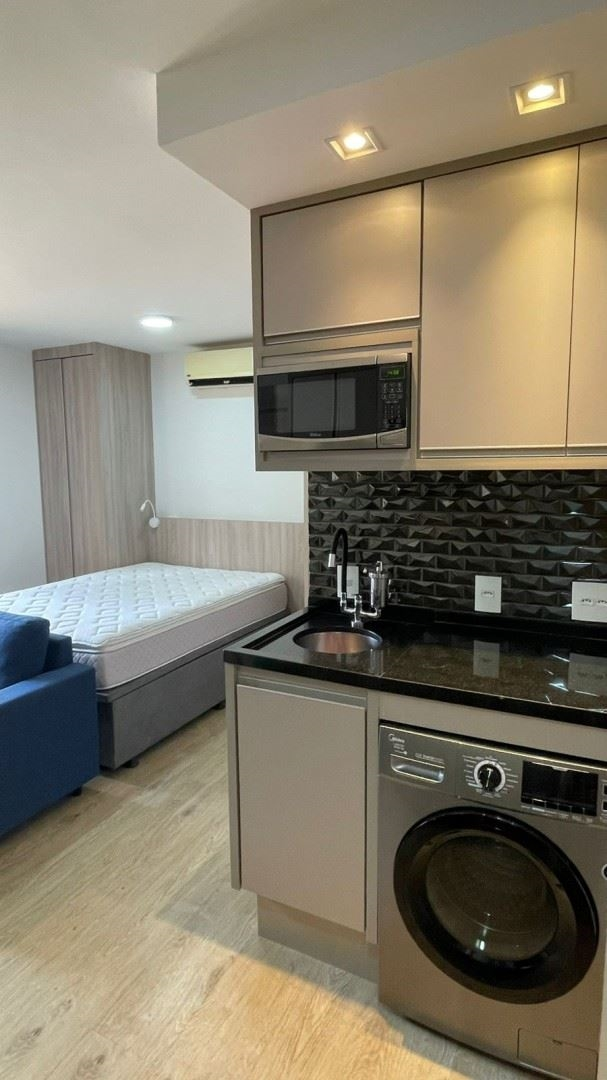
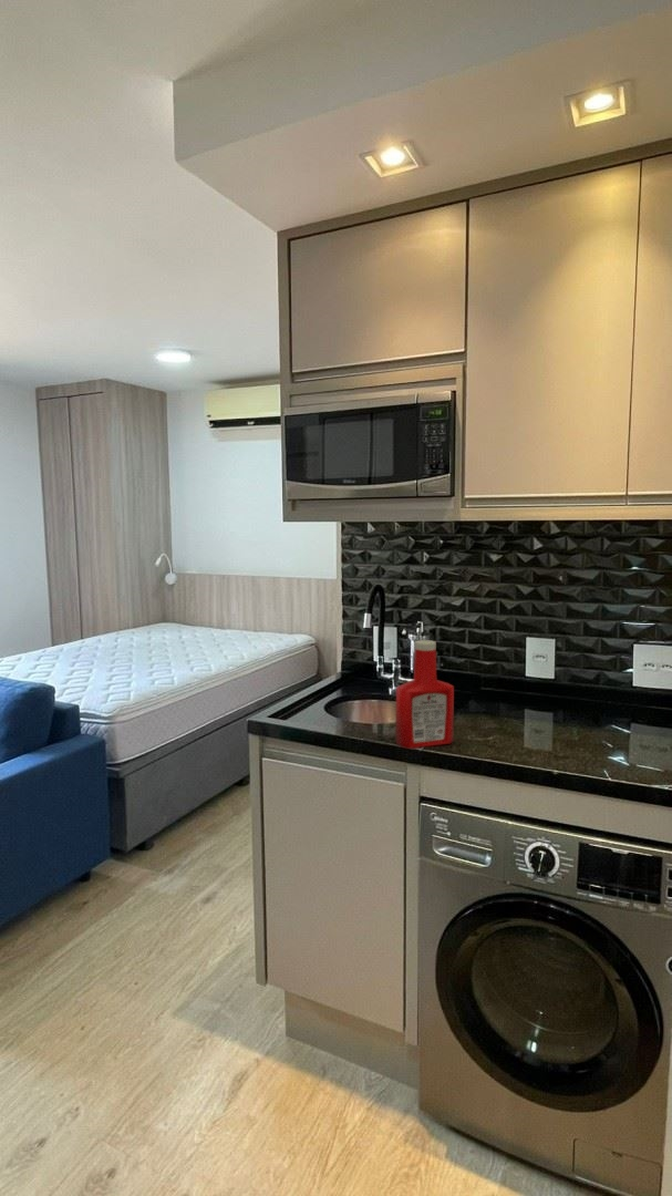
+ soap bottle [395,639,455,750]
